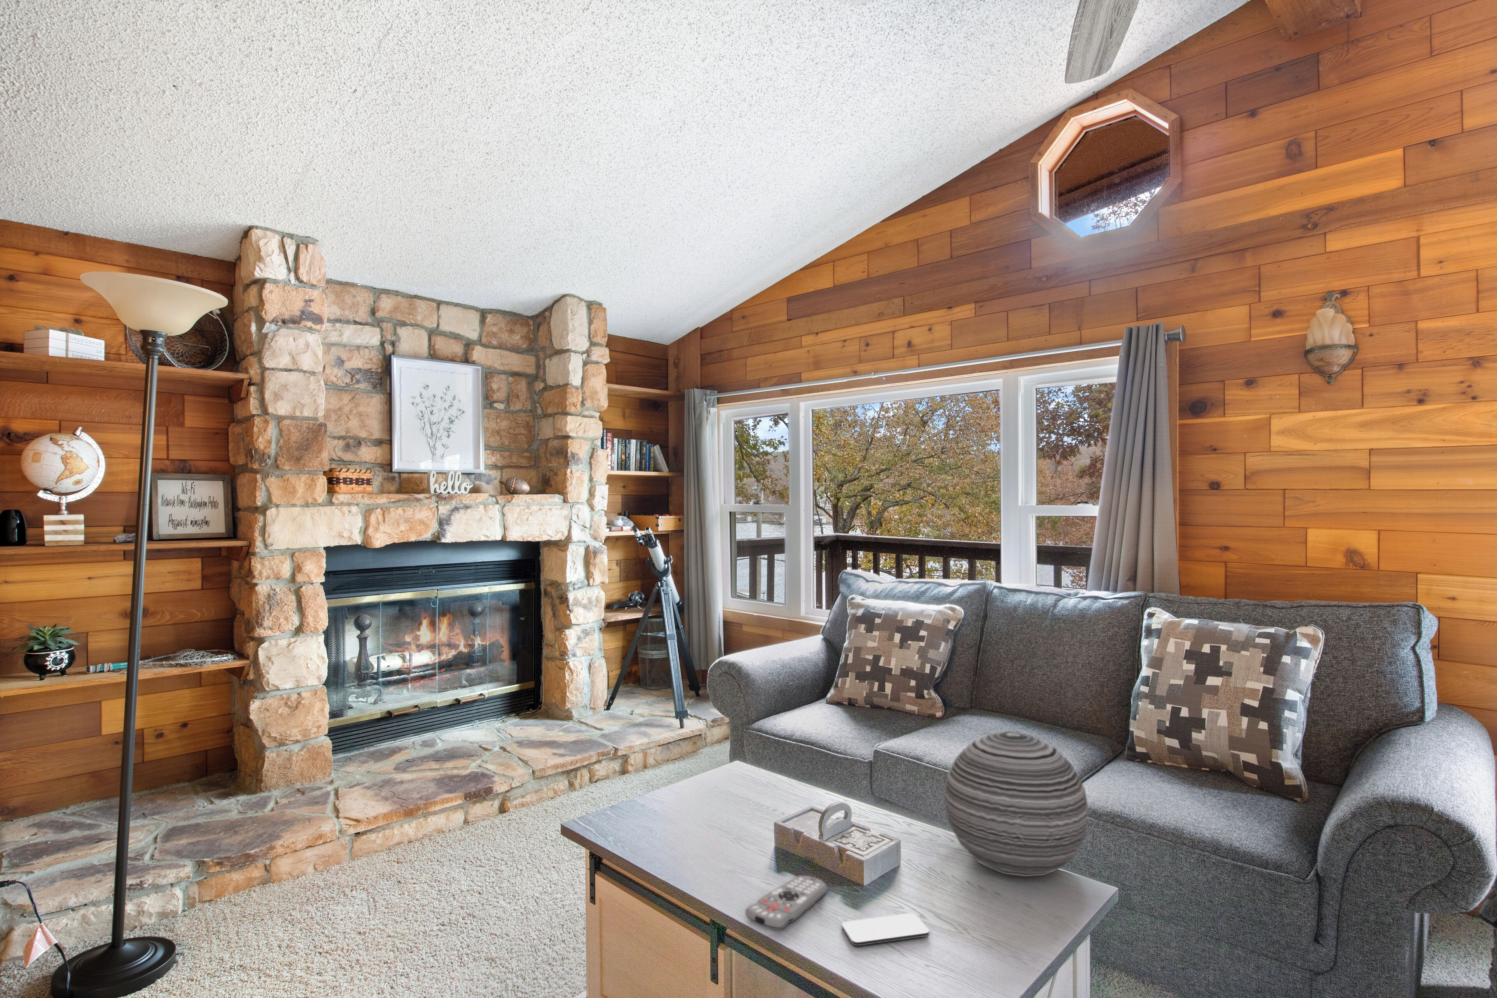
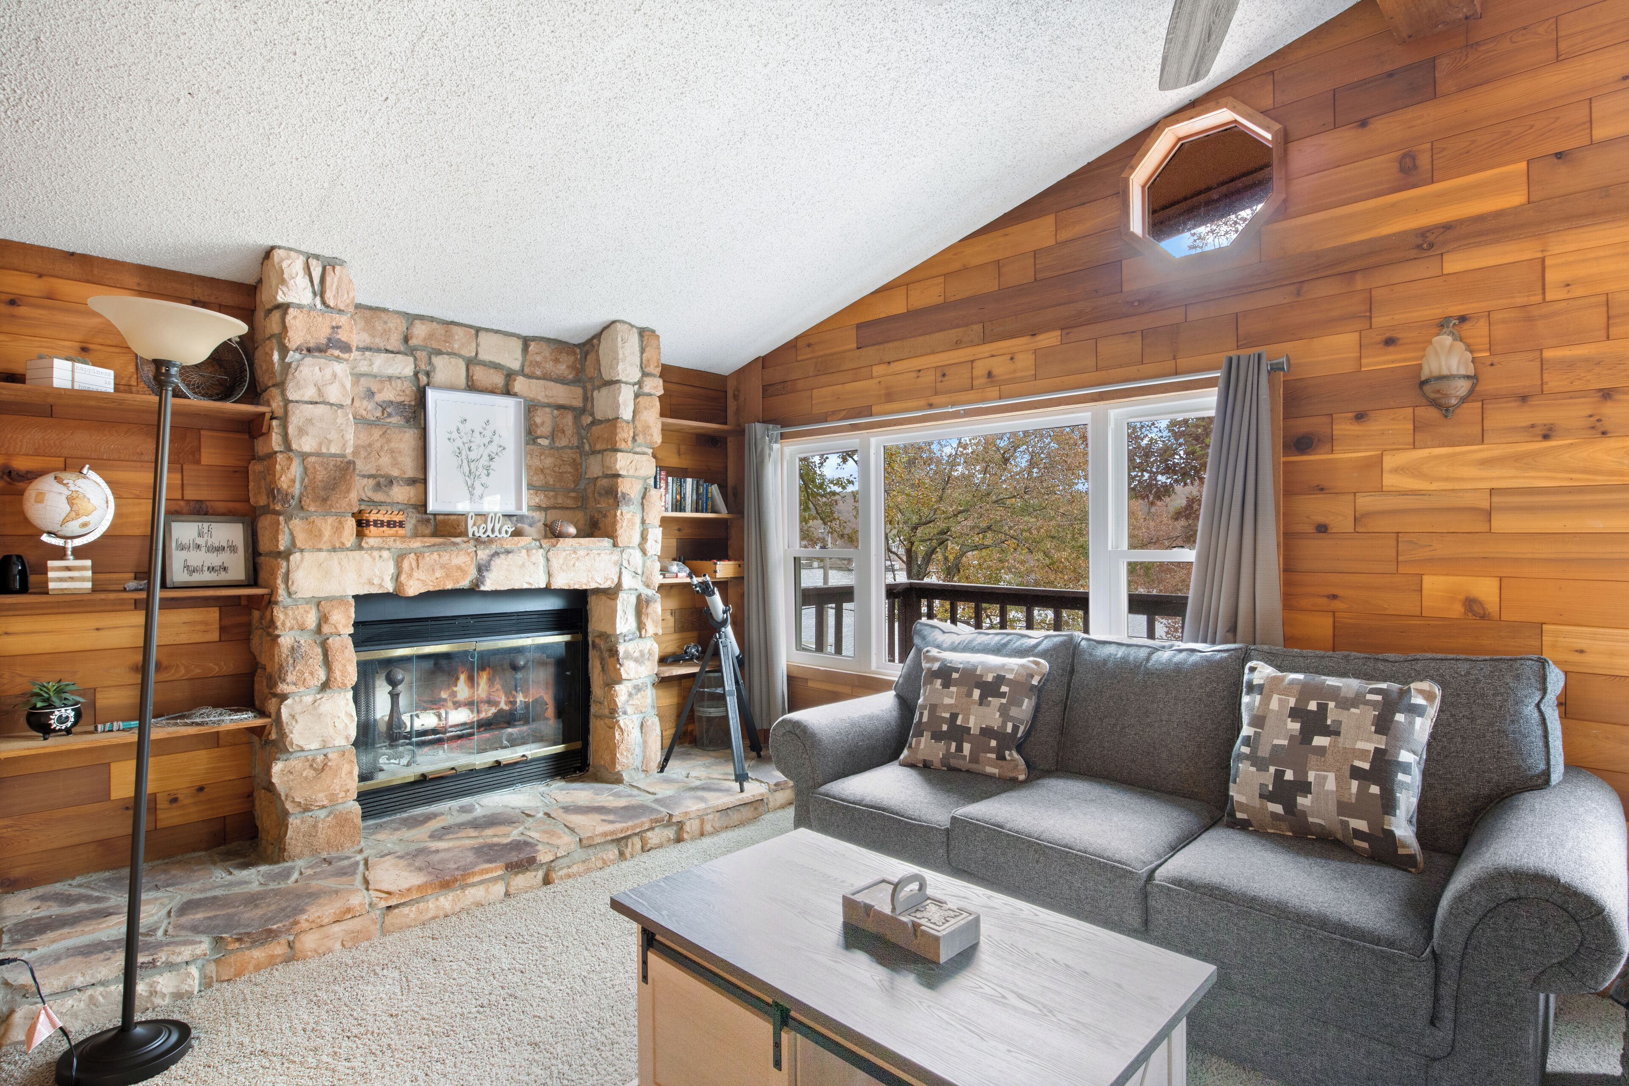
- smartphone [841,912,930,946]
- remote control [745,875,828,930]
- decorative orb [943,731,1089,877]
